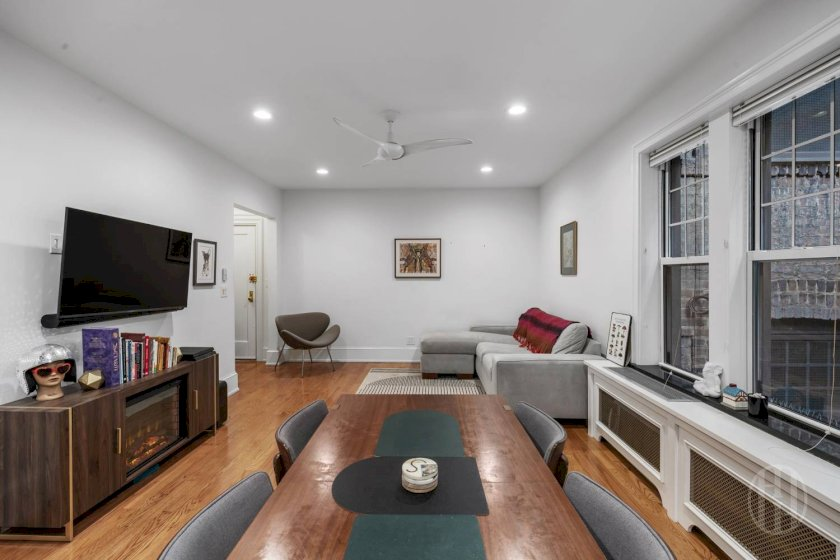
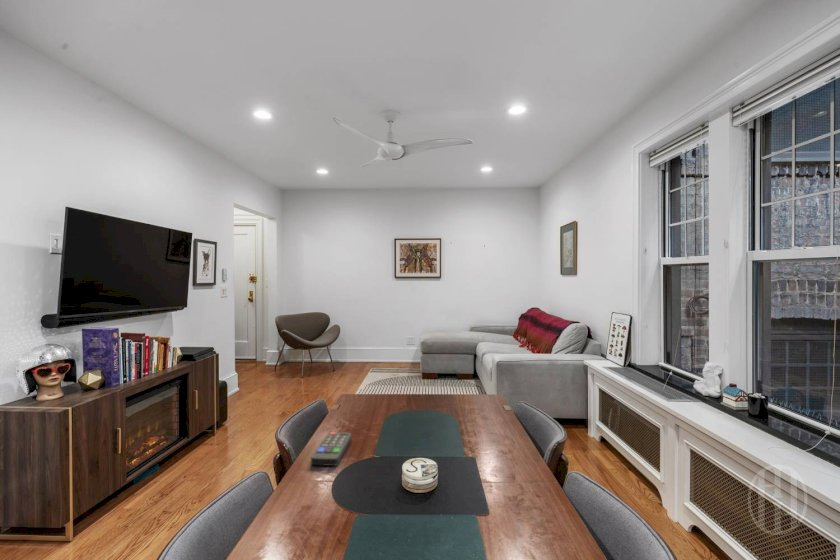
+ remote control [310,431,352,467]
